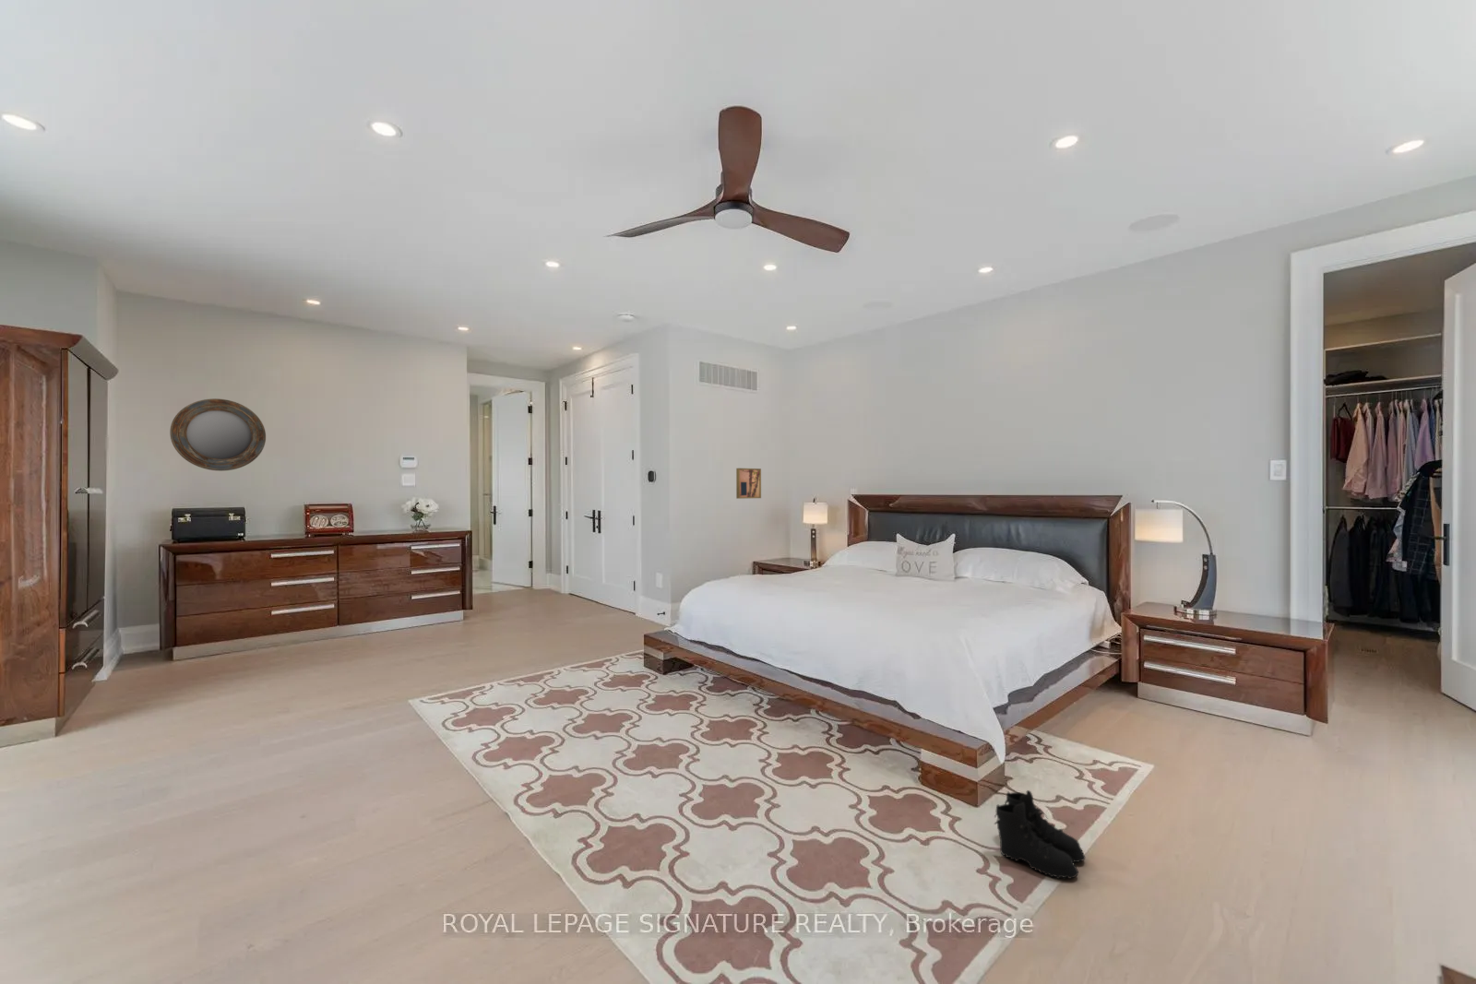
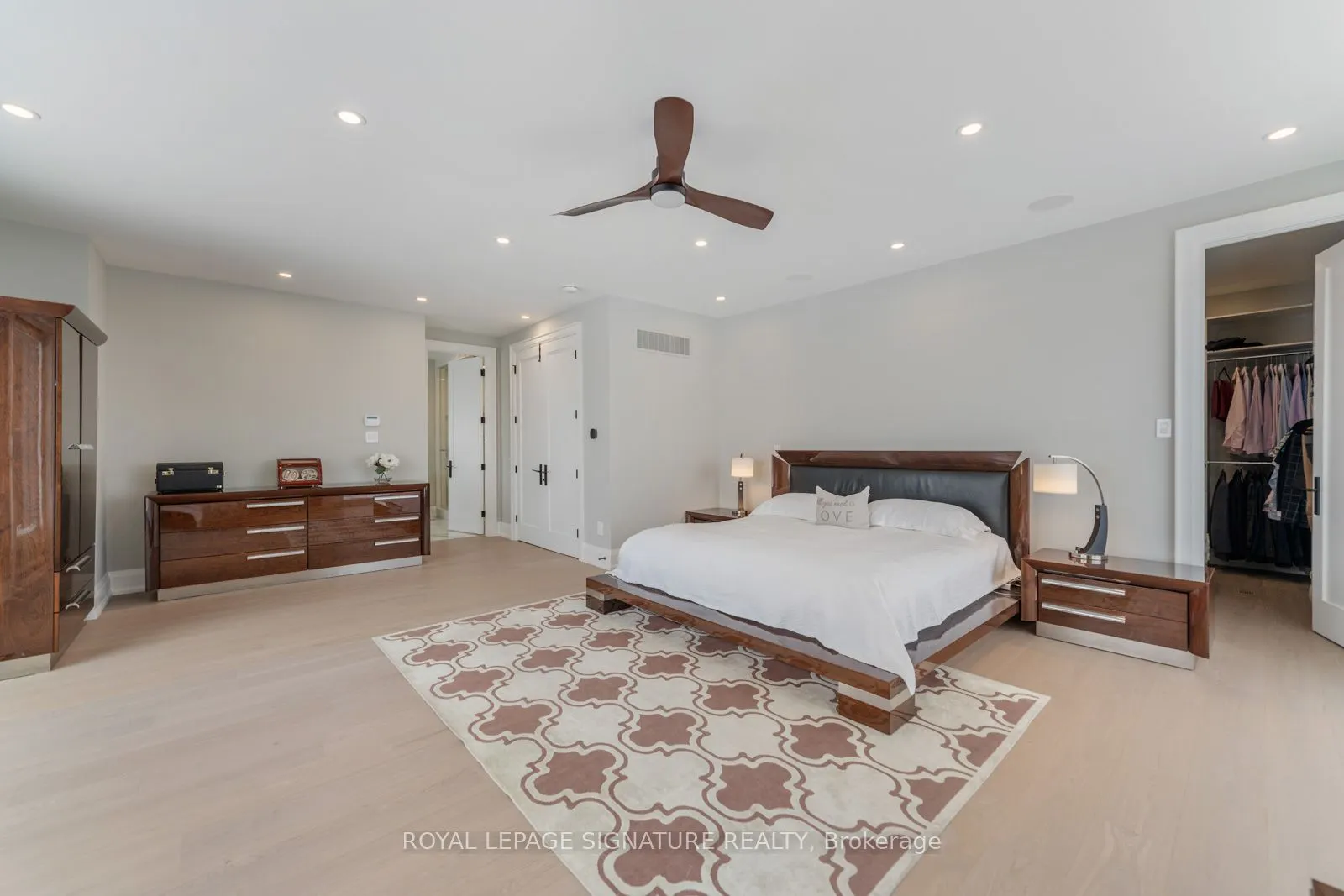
- wall art [735,468,762,500]
- home mirror [169,398,267,472]
- boots [994,790,1087,880]
